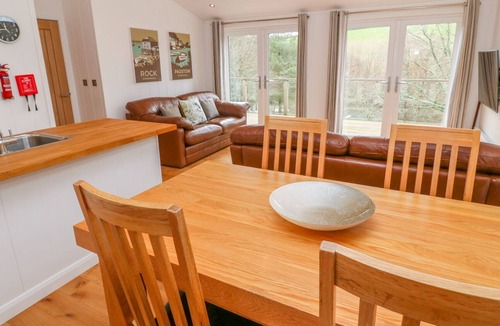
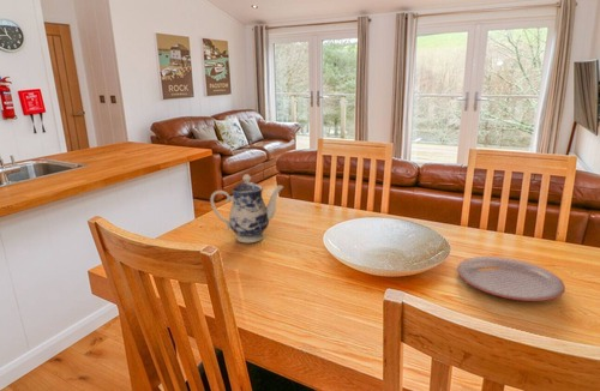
+ plate [456,255,566,302]
+ teapot [209,174,284,243]
